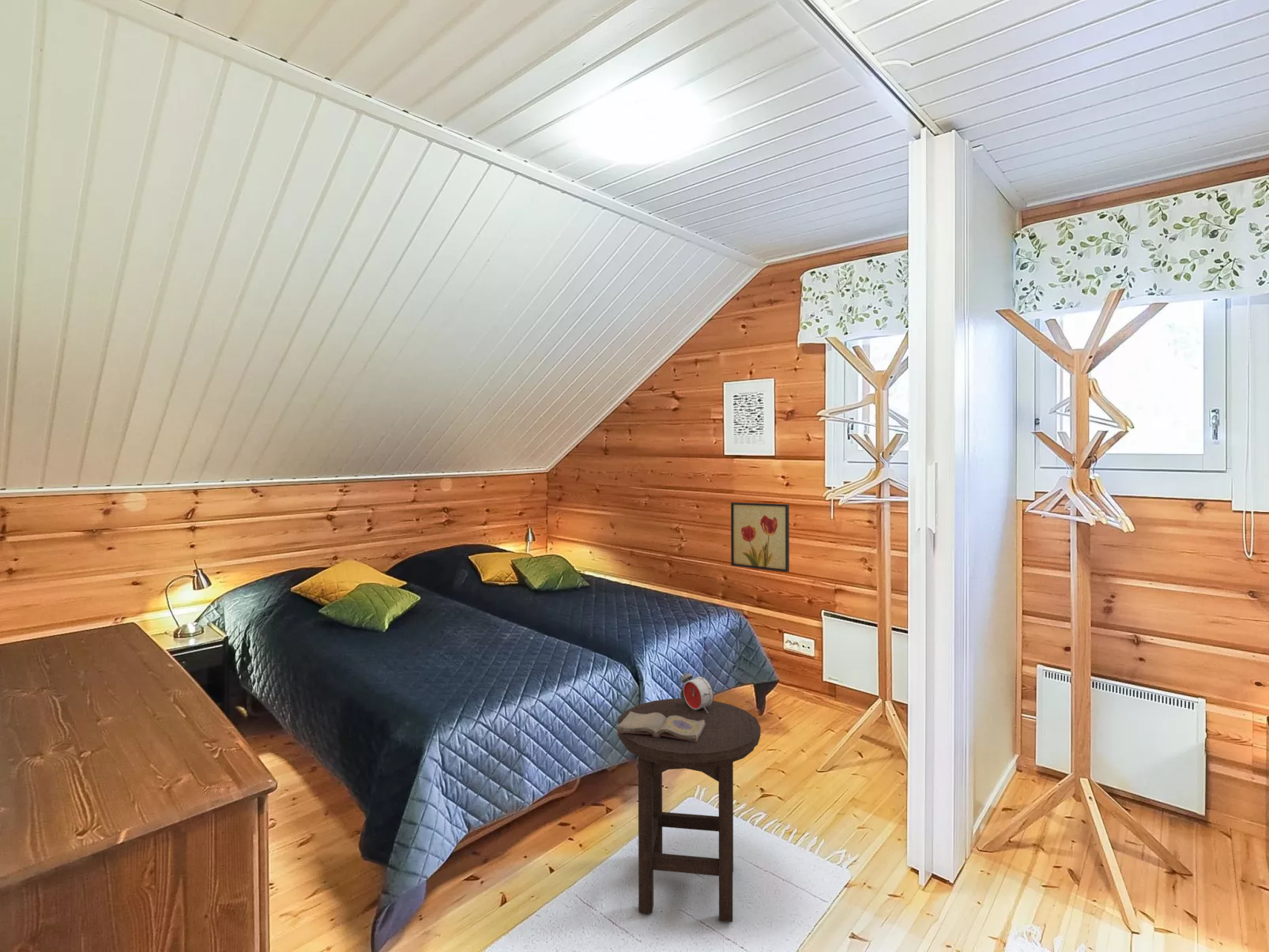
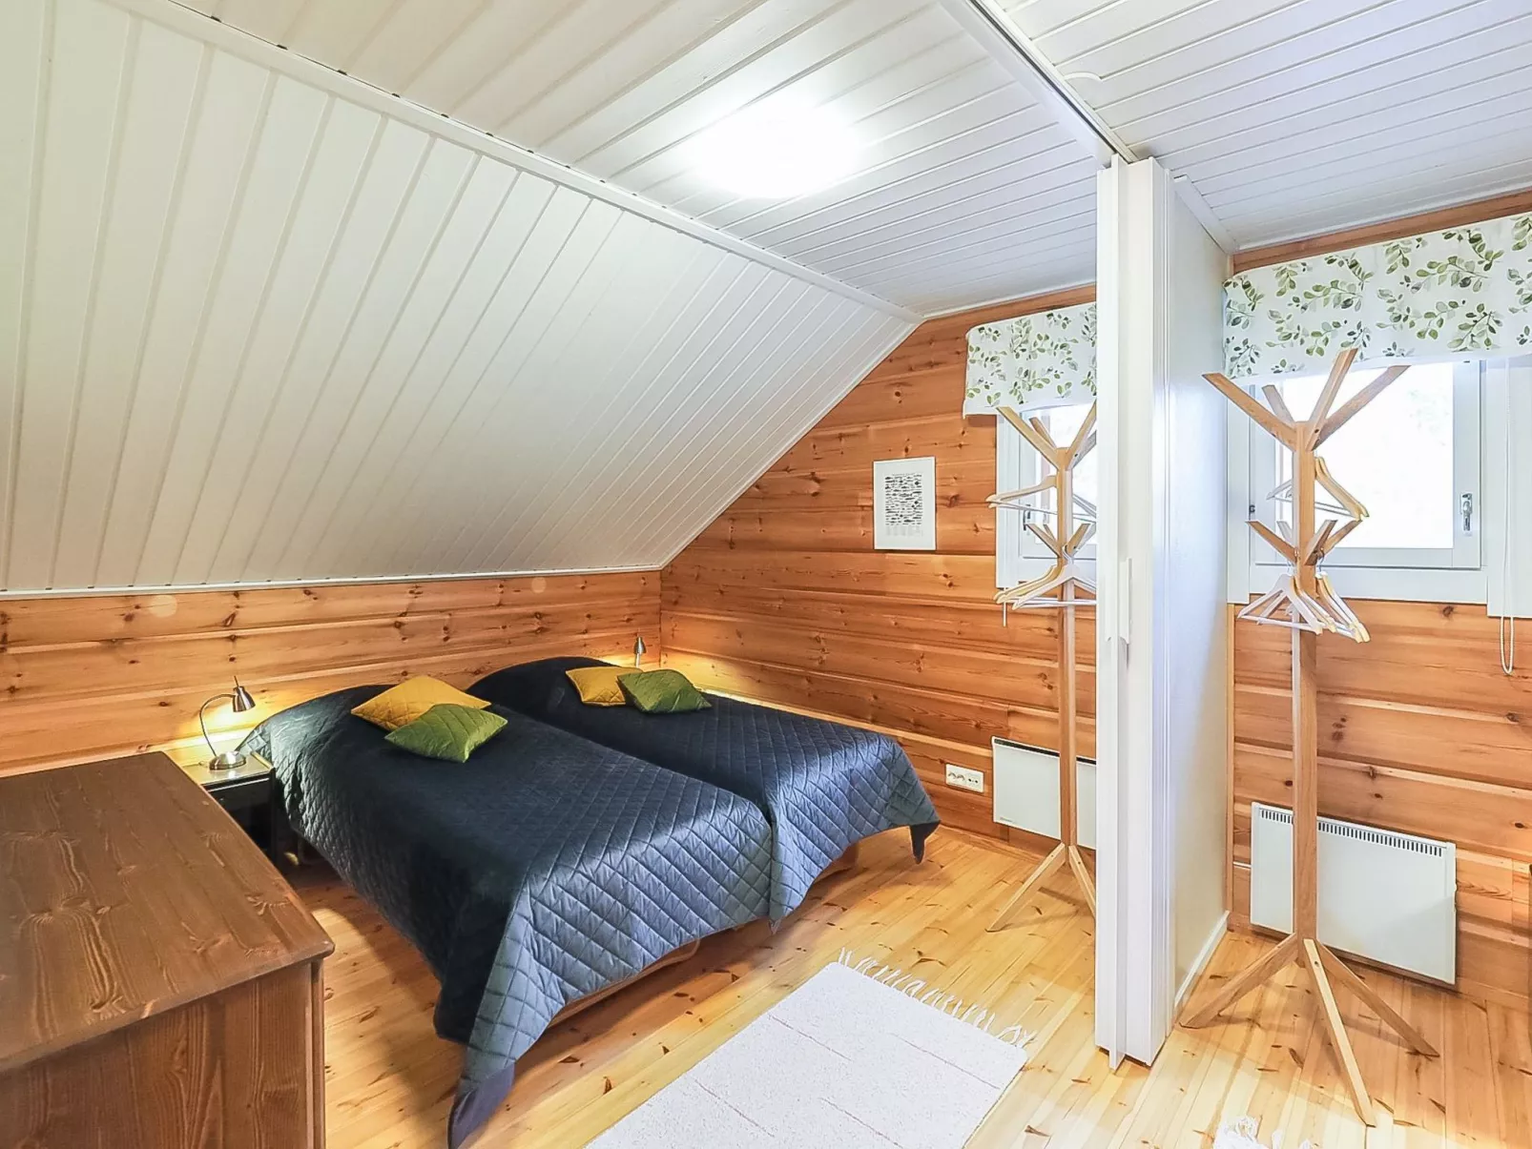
- stool [617,698,762,923]
- wall art [730,502,790,573]
- diary [616,712,706,743]
- alarm clock [678,672,714,713]
